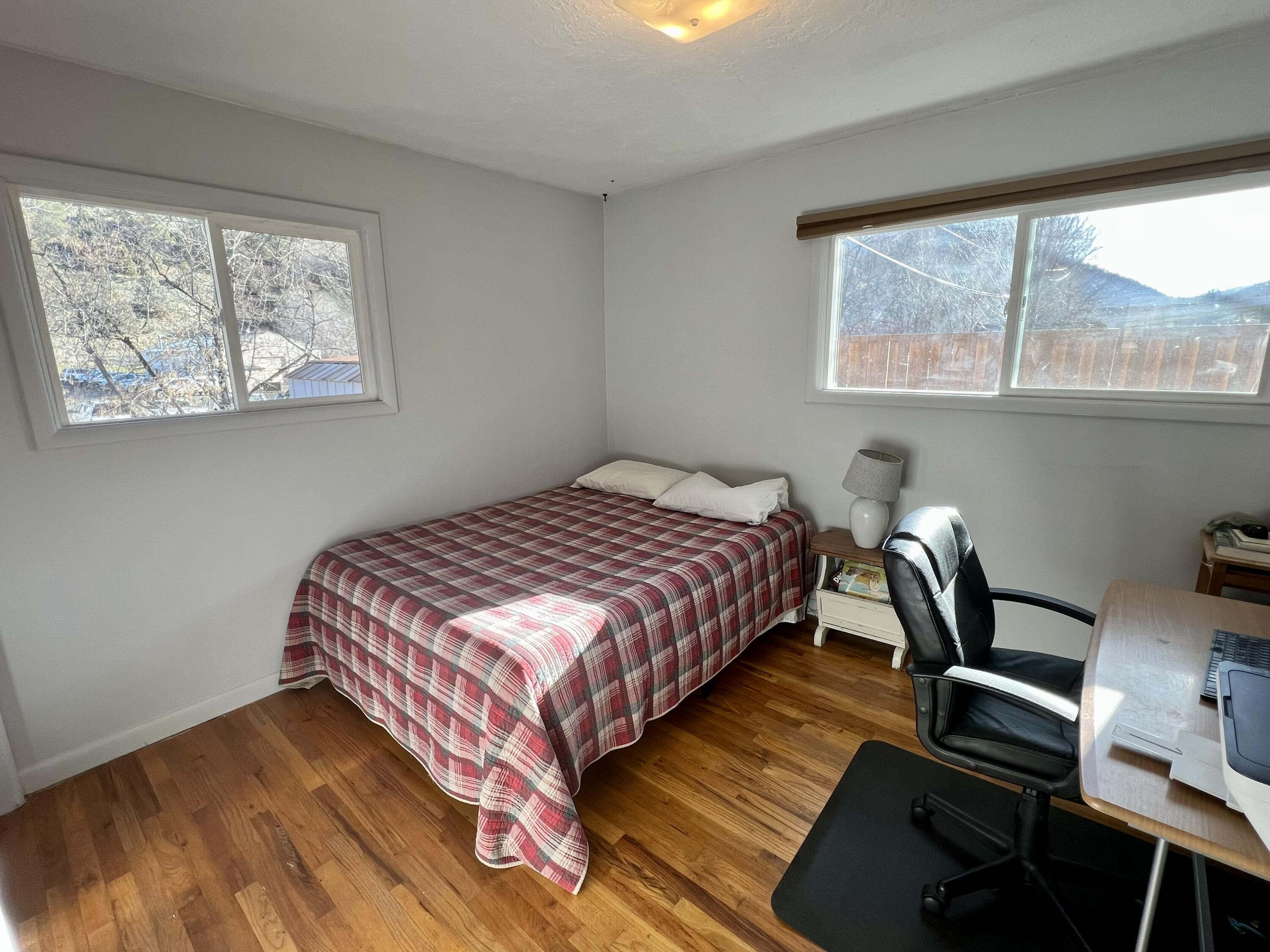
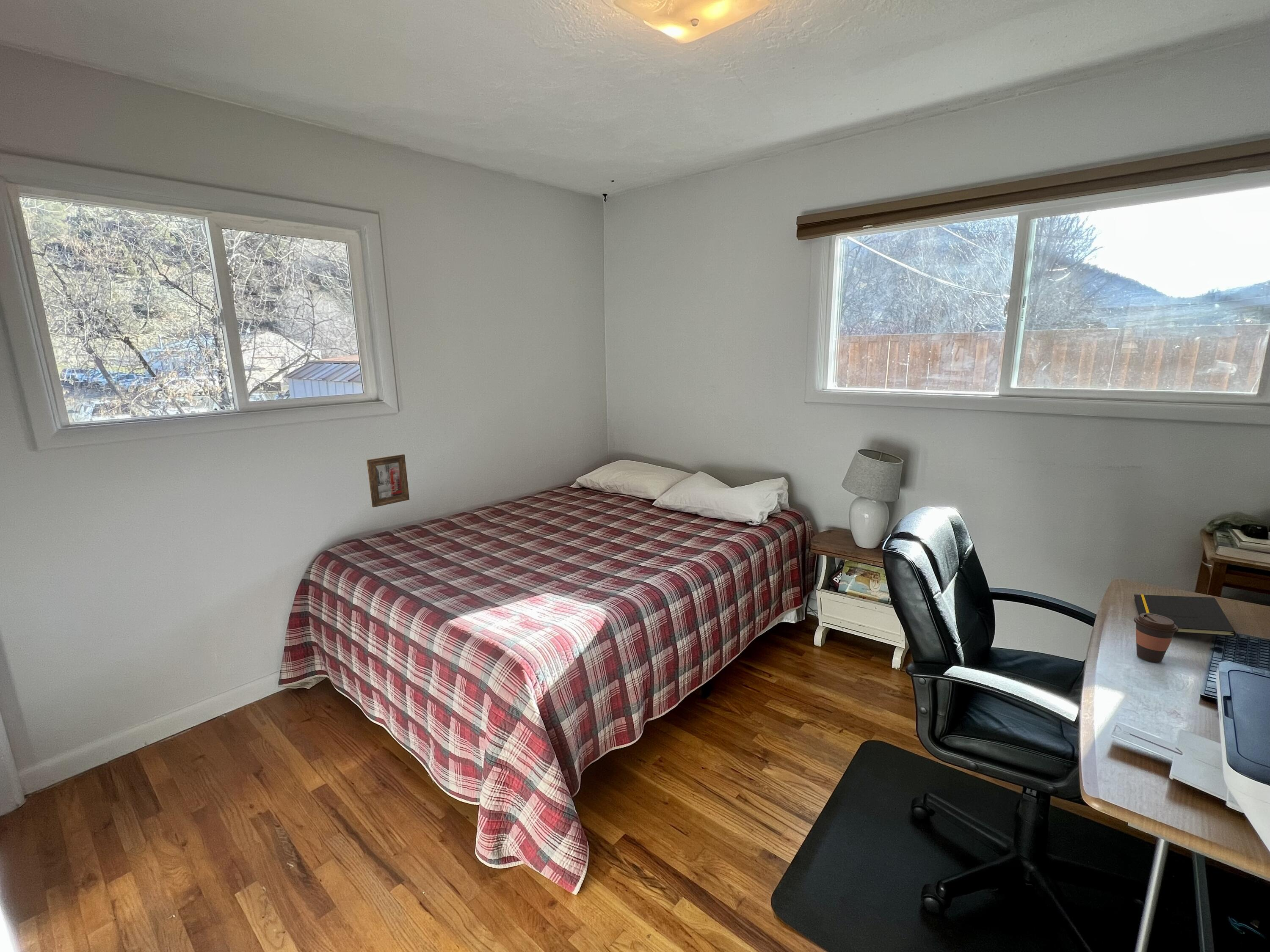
+ picture frame [366,454,410,508]
+ coffee cup [1133,613,1179,663]
+ notepad [1133,594,1236,637]
